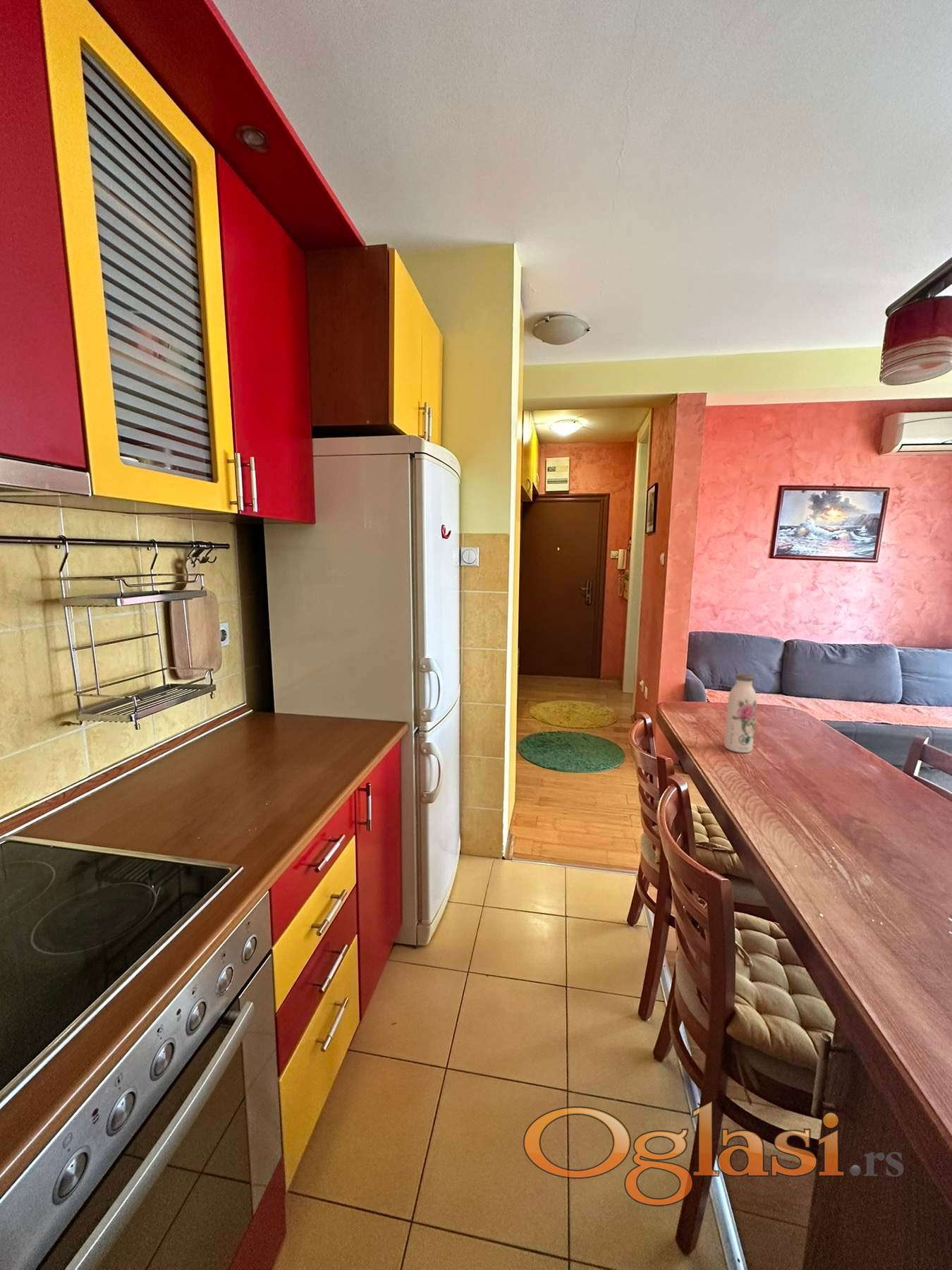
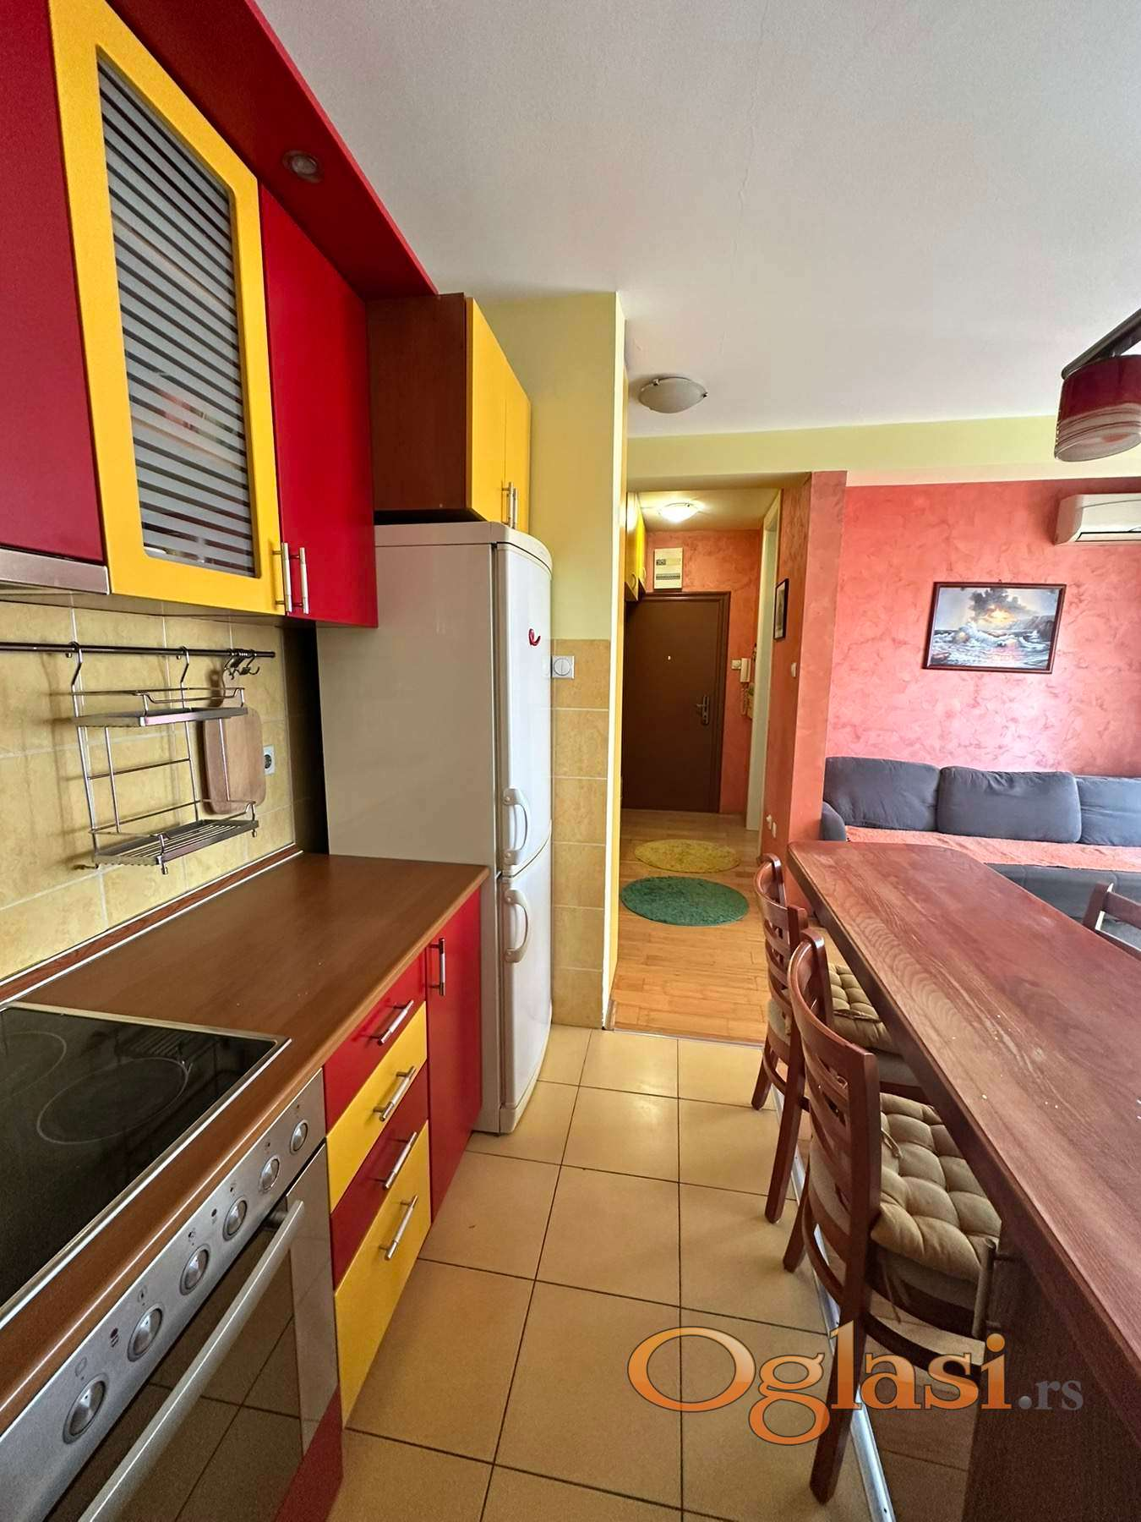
- water bottle [724,672,758,754]
